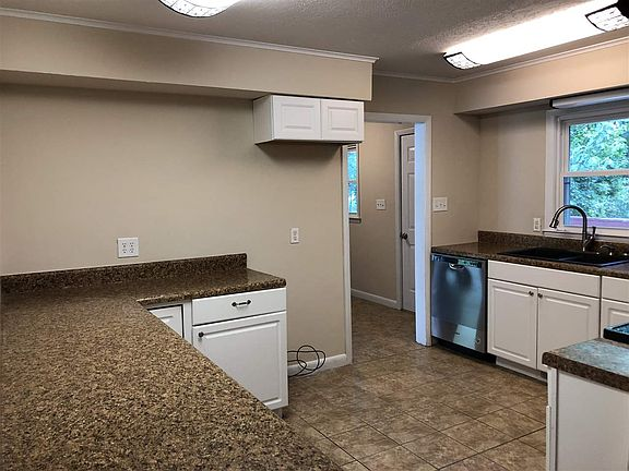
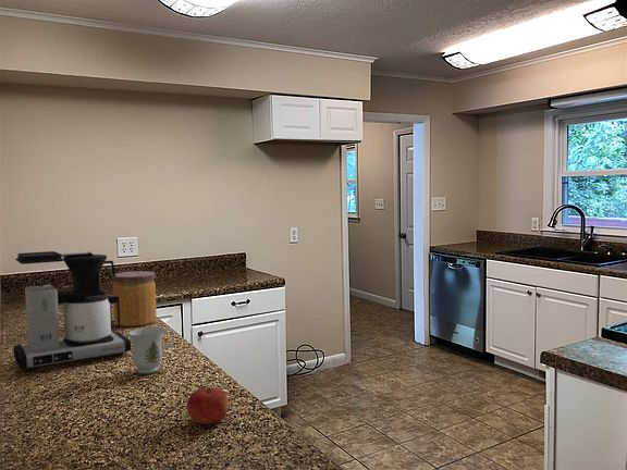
+ mug [127,326,176,375]
+ coffee maker [13,250,132,372]
+ fruit [186,386,230,425]
+ jar [111,270,158,327]
